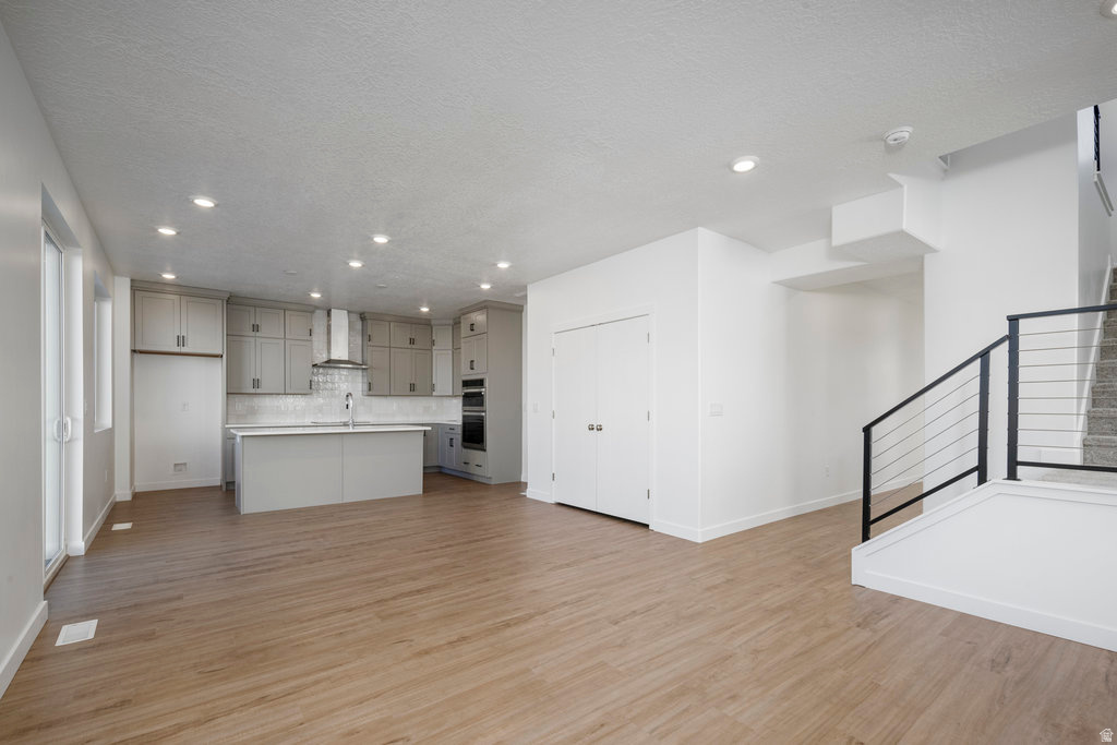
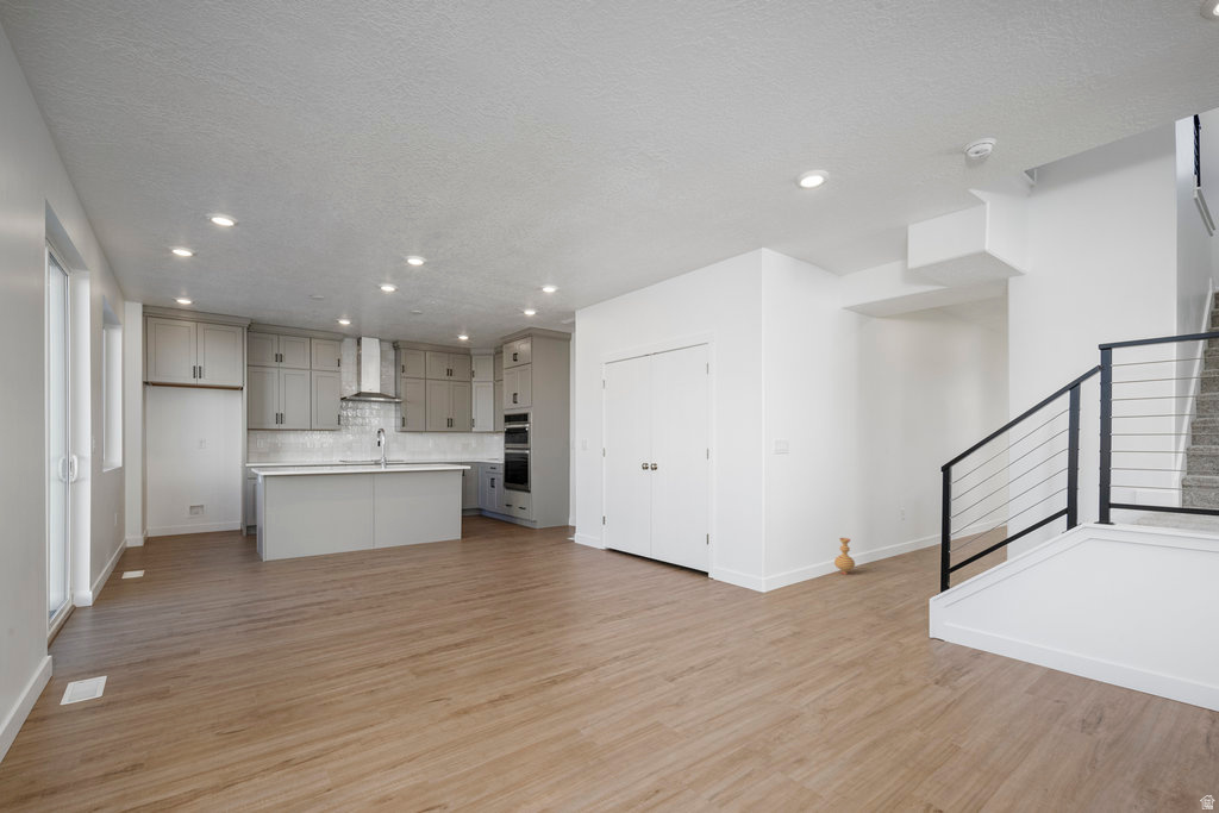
+ vase [833,537,856,575]
